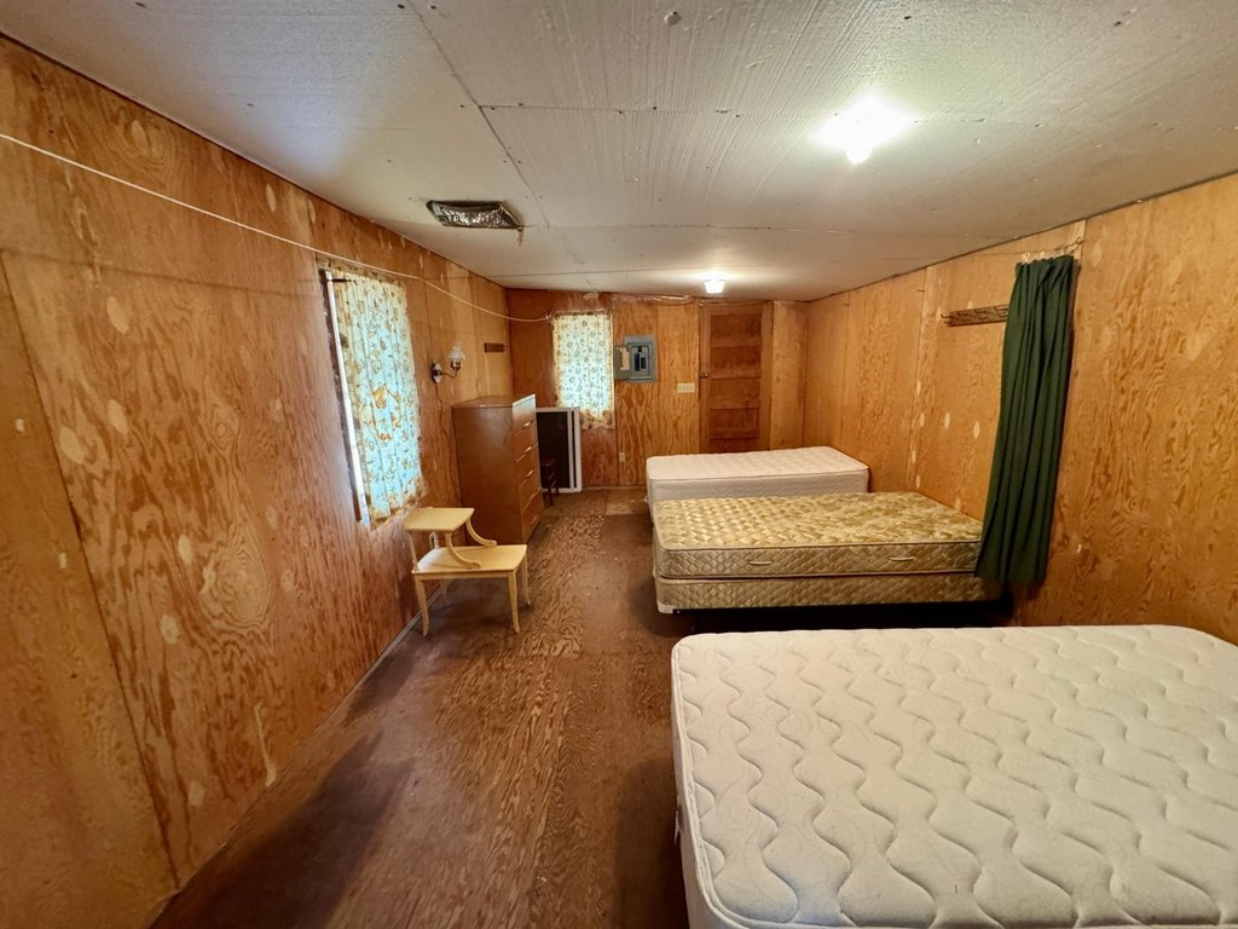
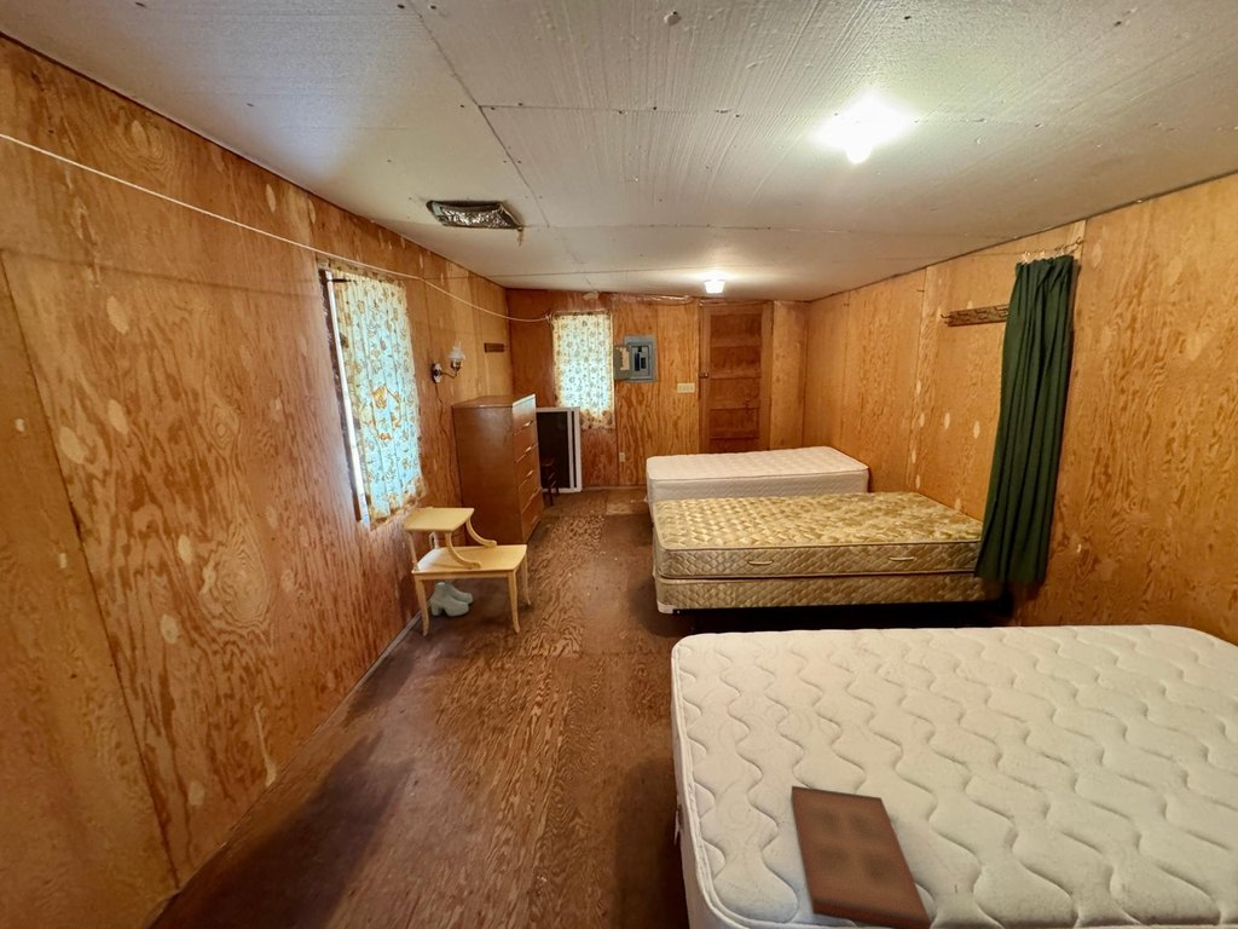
+ book [791,785,932,929]
+ boots [429,579,474,617]
